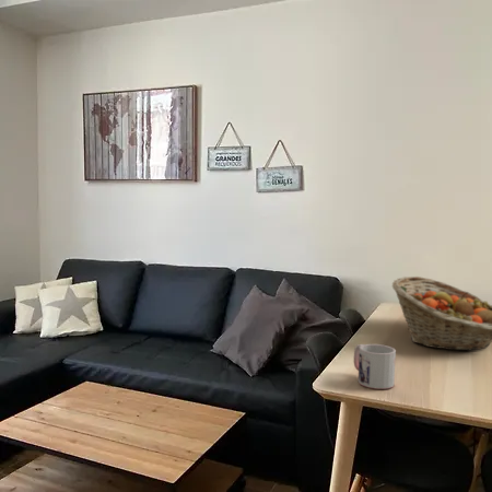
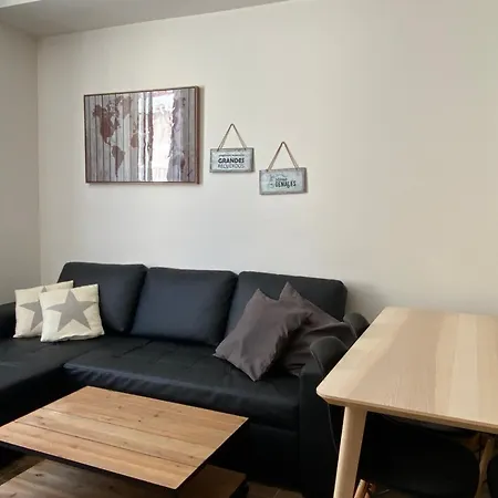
- fruit basket [391,276,492,351]
- mug [353,343,397,390]
